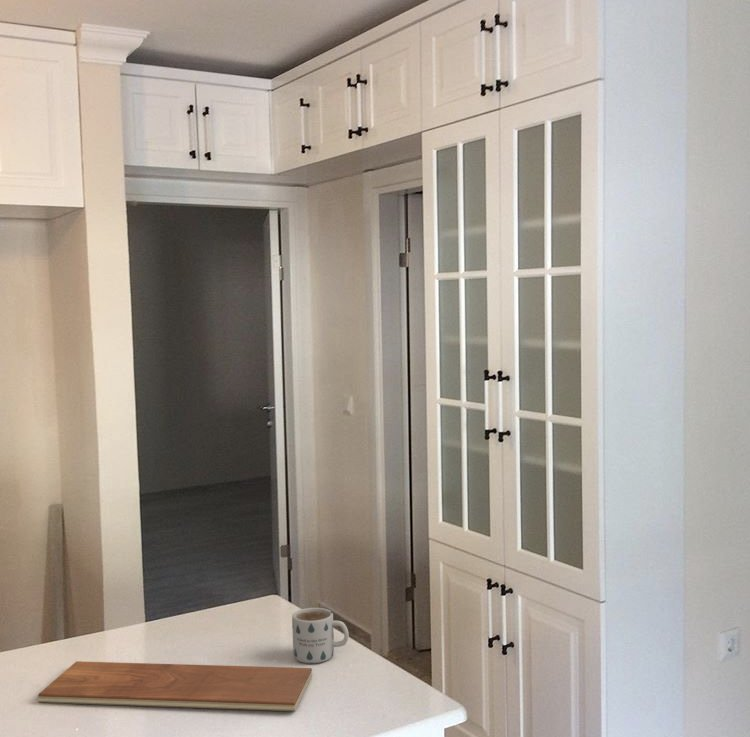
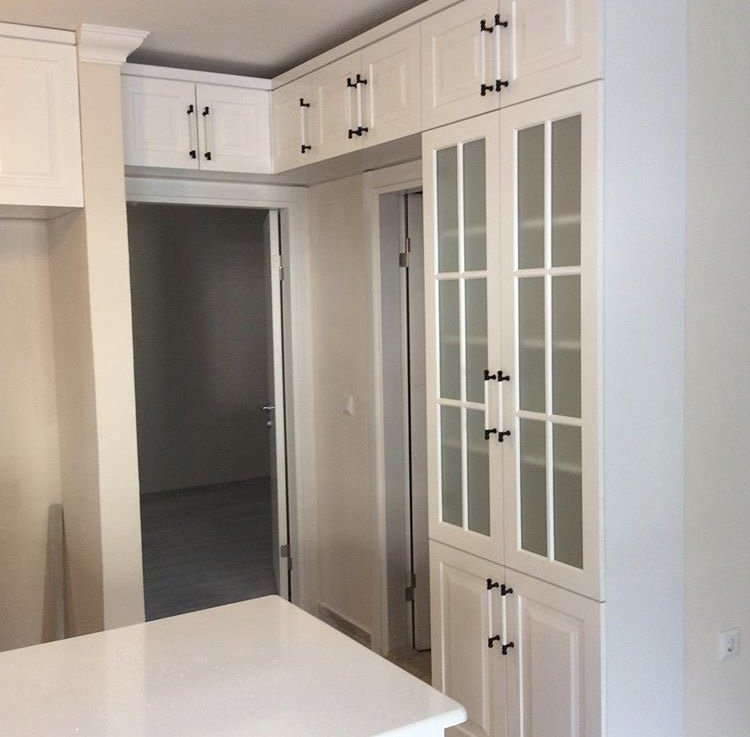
- mug [291,607,350,664]
- chopping board [36,660,313,712]
